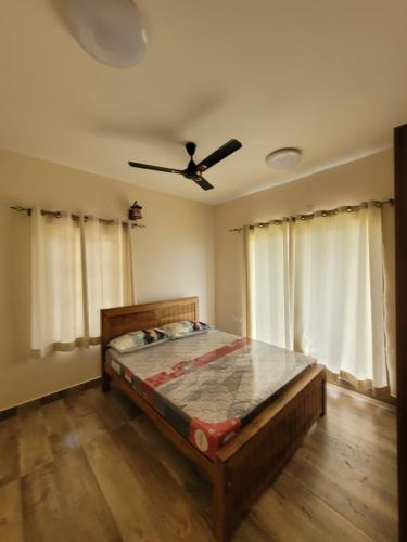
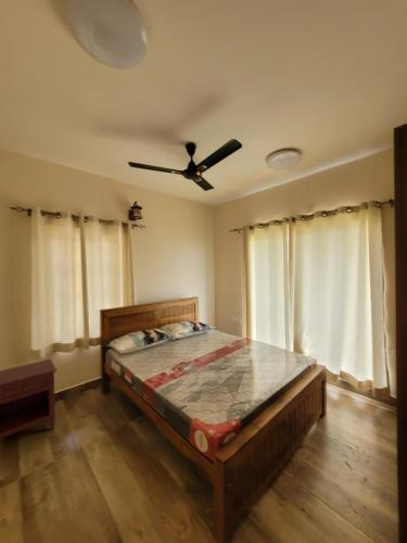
+ nightstand [0,357,58,440]
